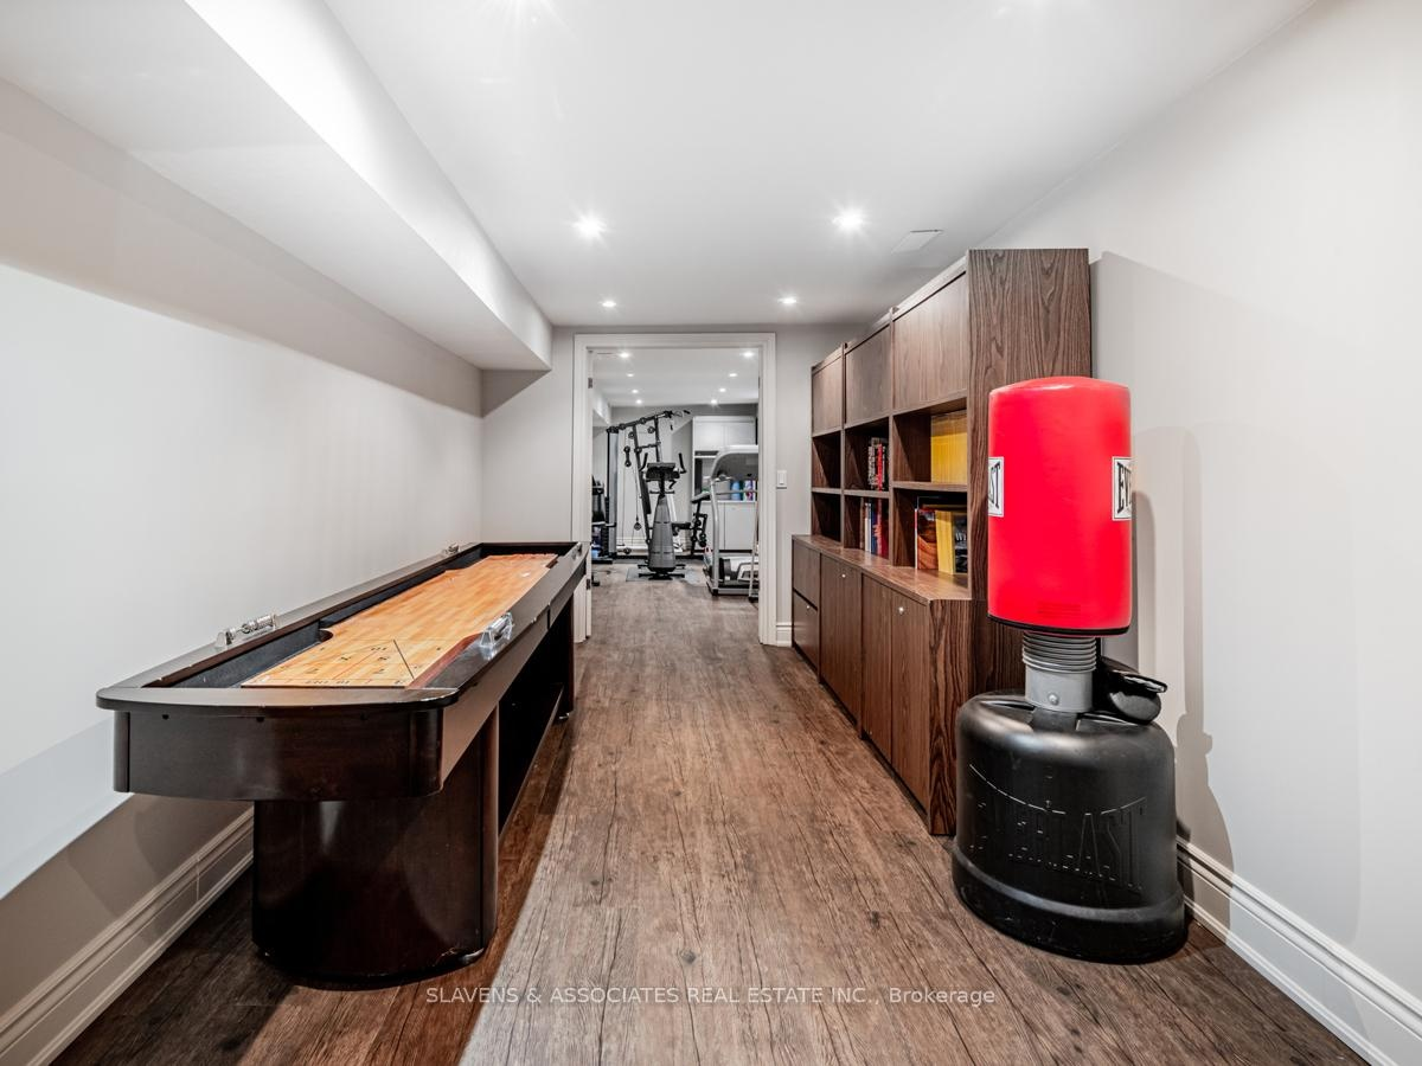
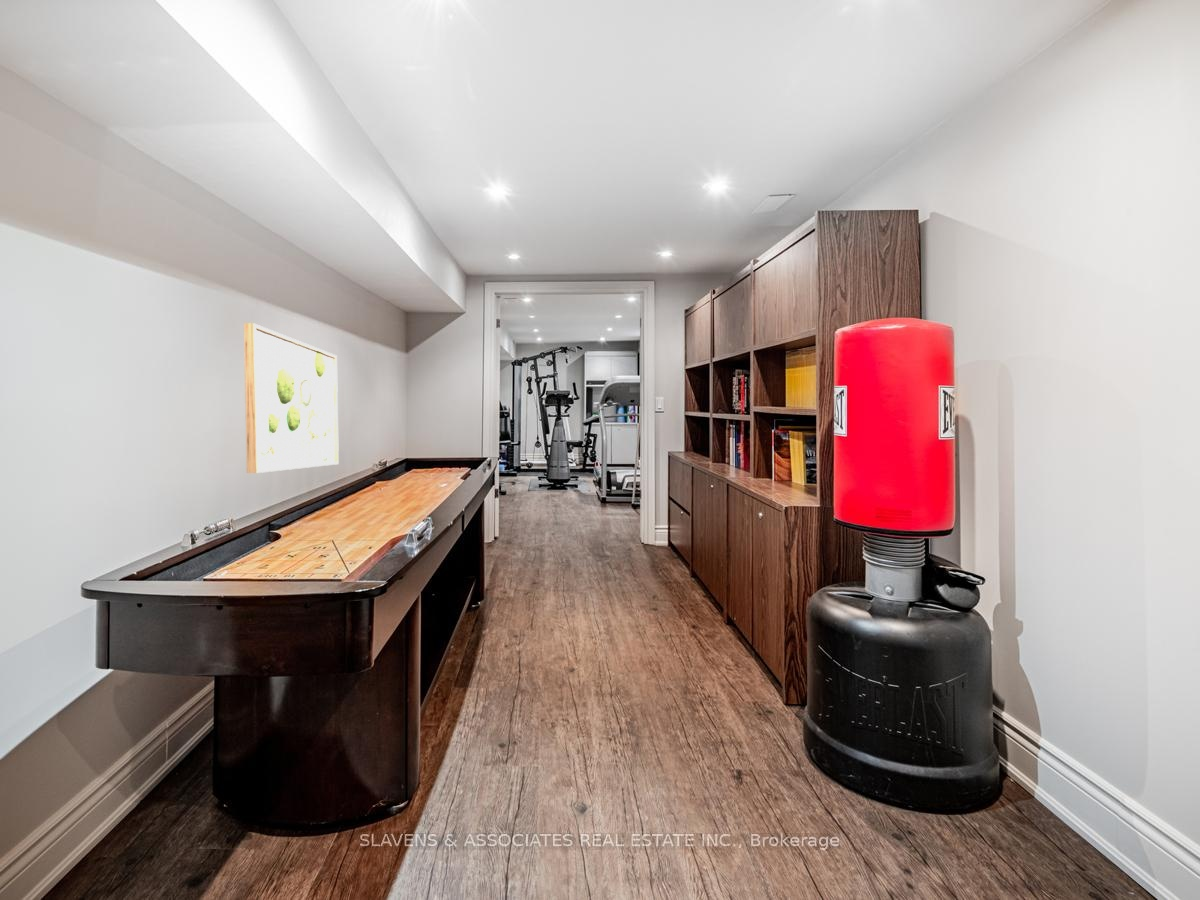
+ wall art [243,322,340,474]
